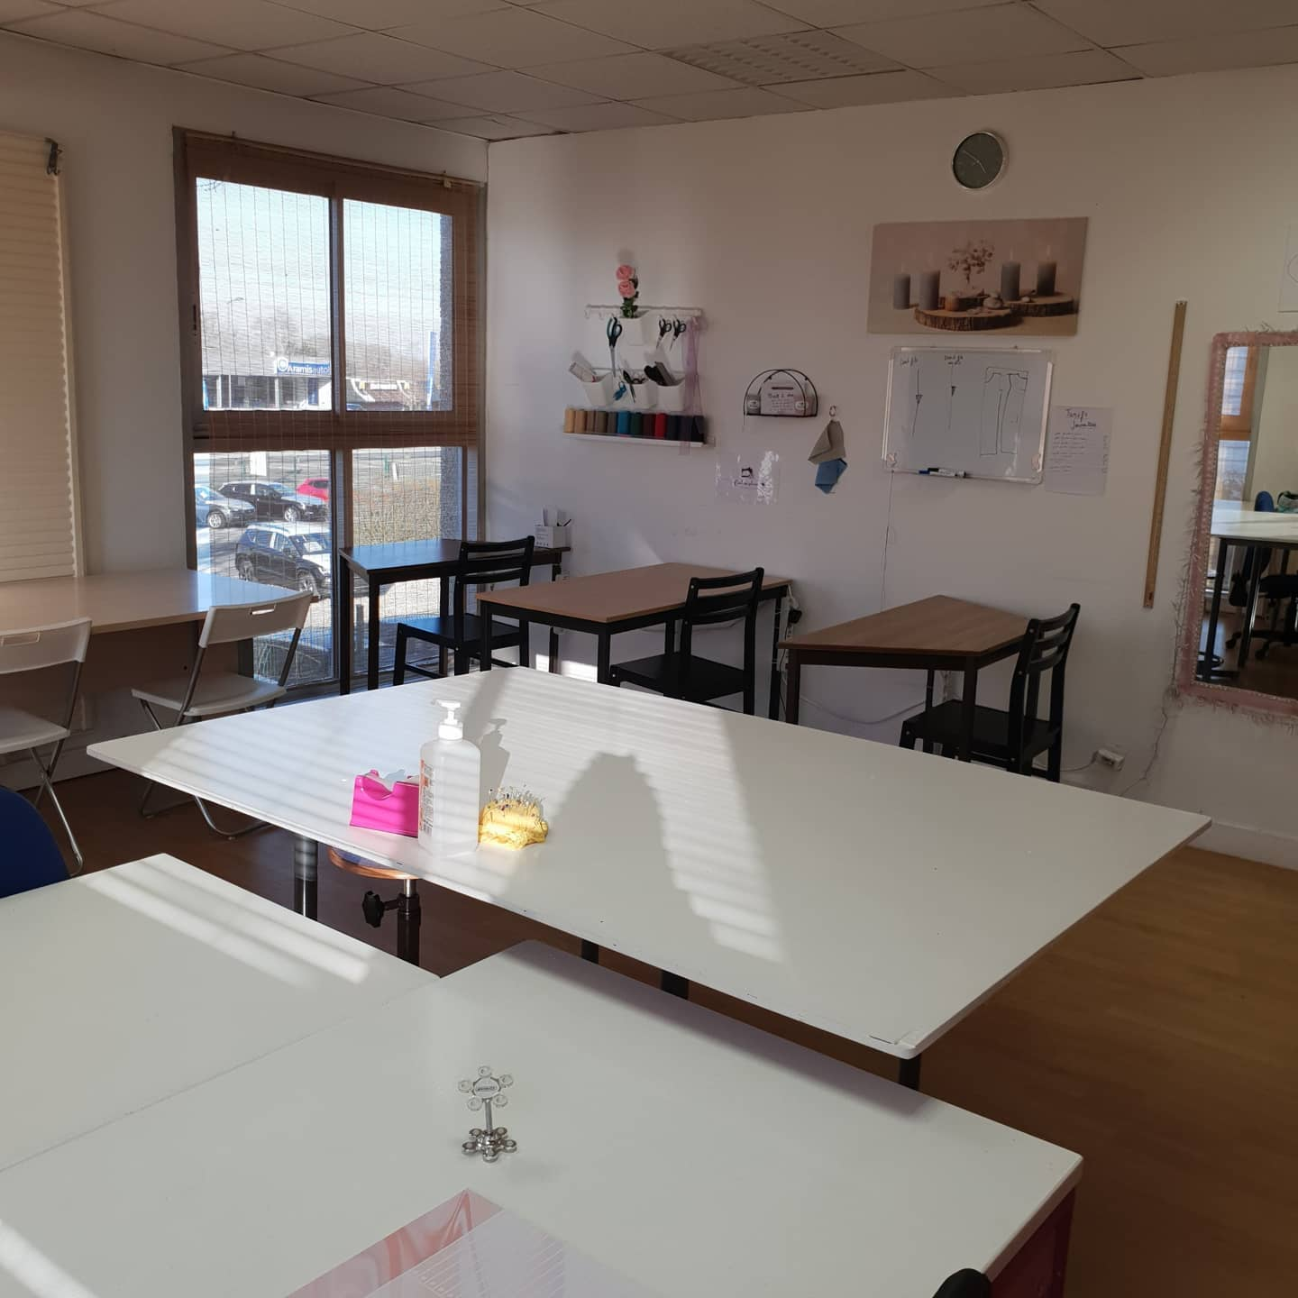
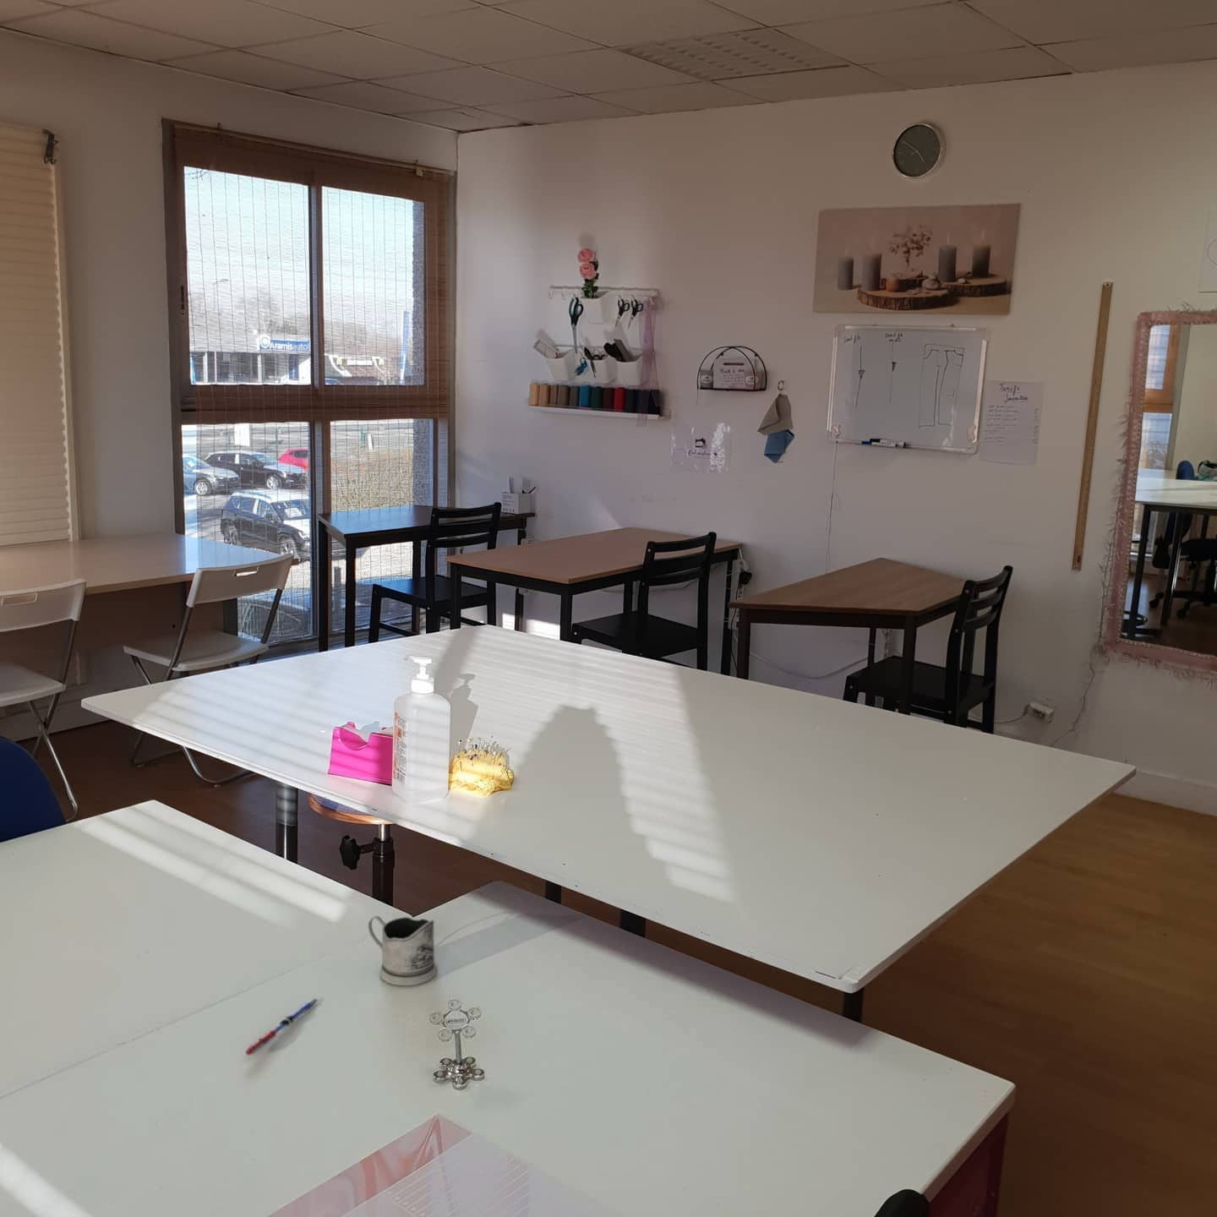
+ pen [243,997,320,1057]
+ tea glass holder [367,915,438,986]
